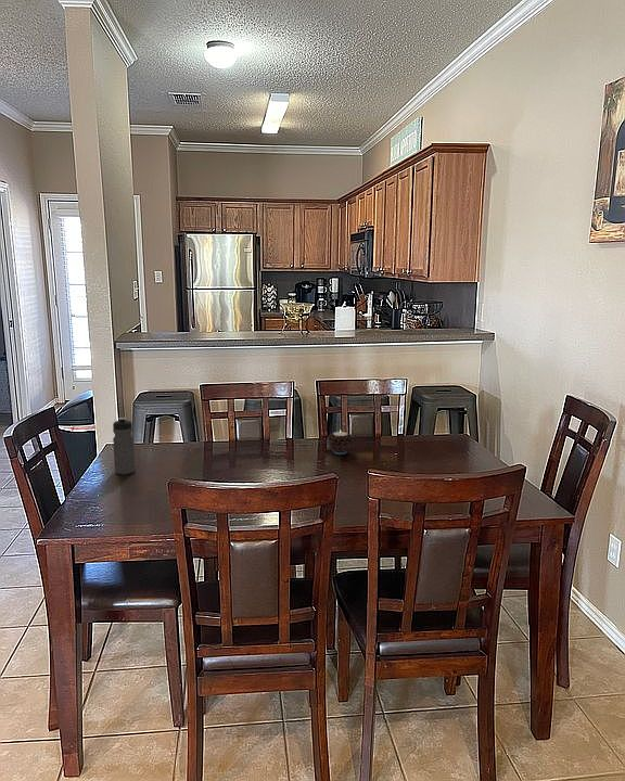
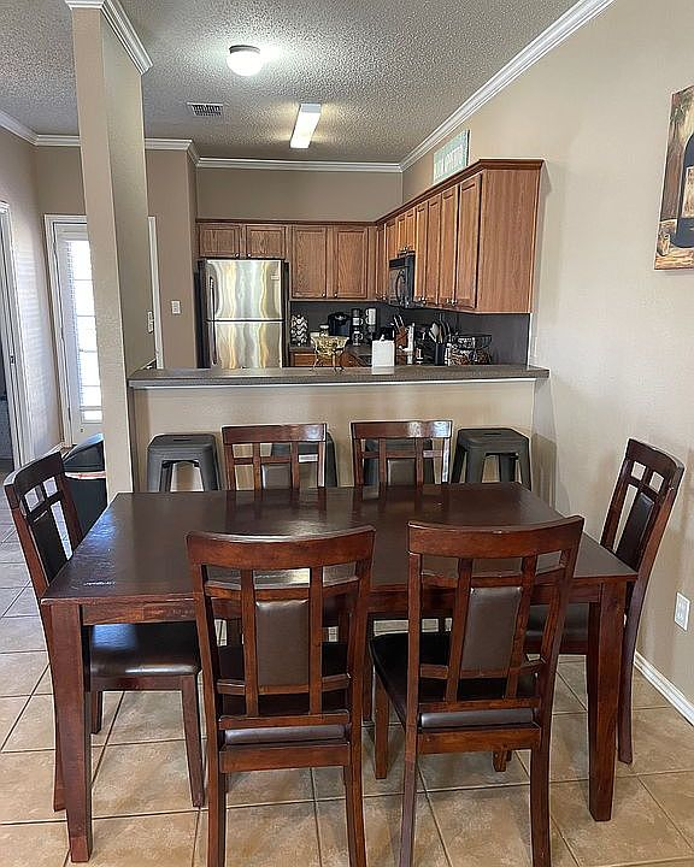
- candle [327,431,354,456]
- water bottle [112,417,137,475]
